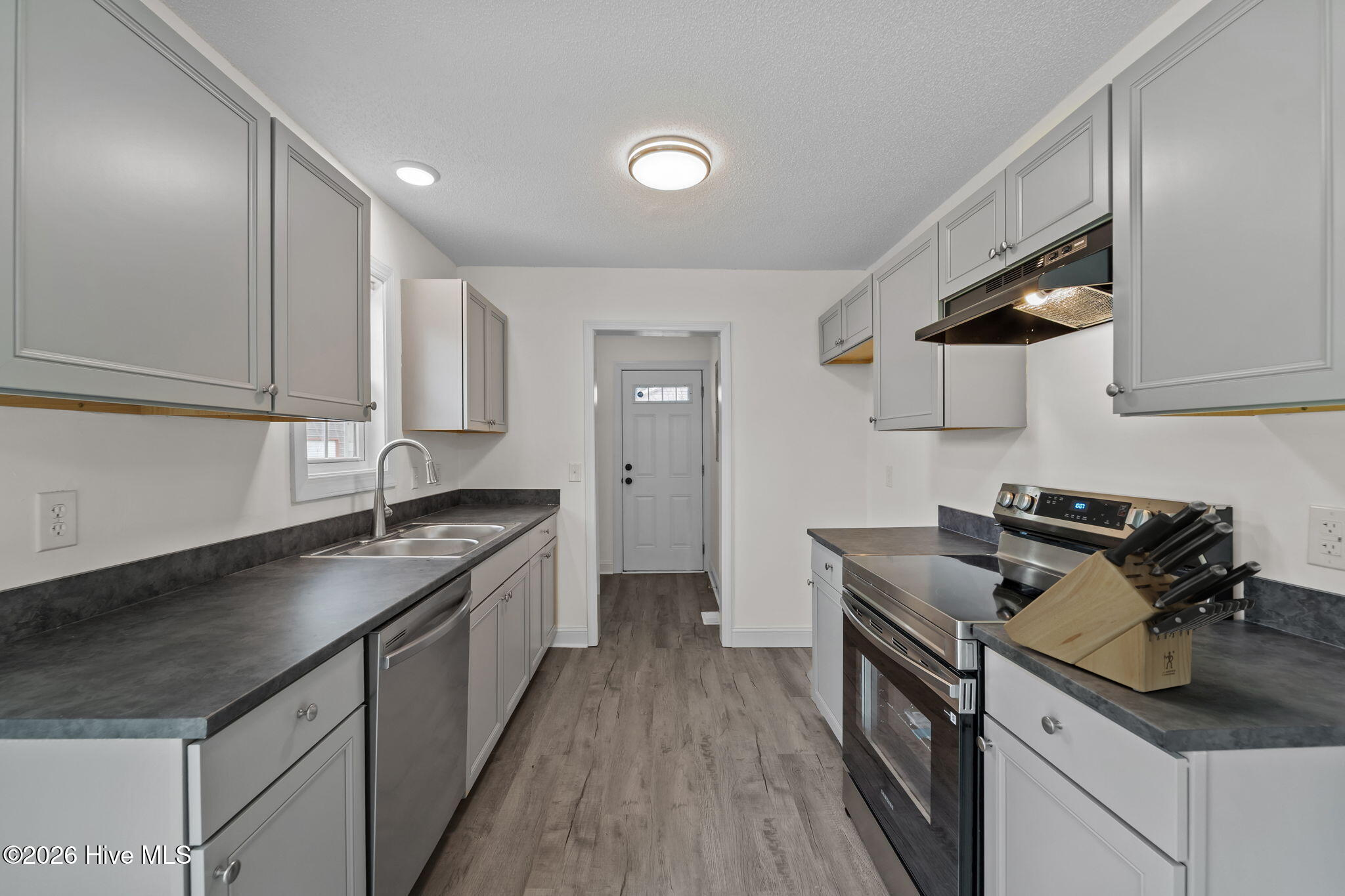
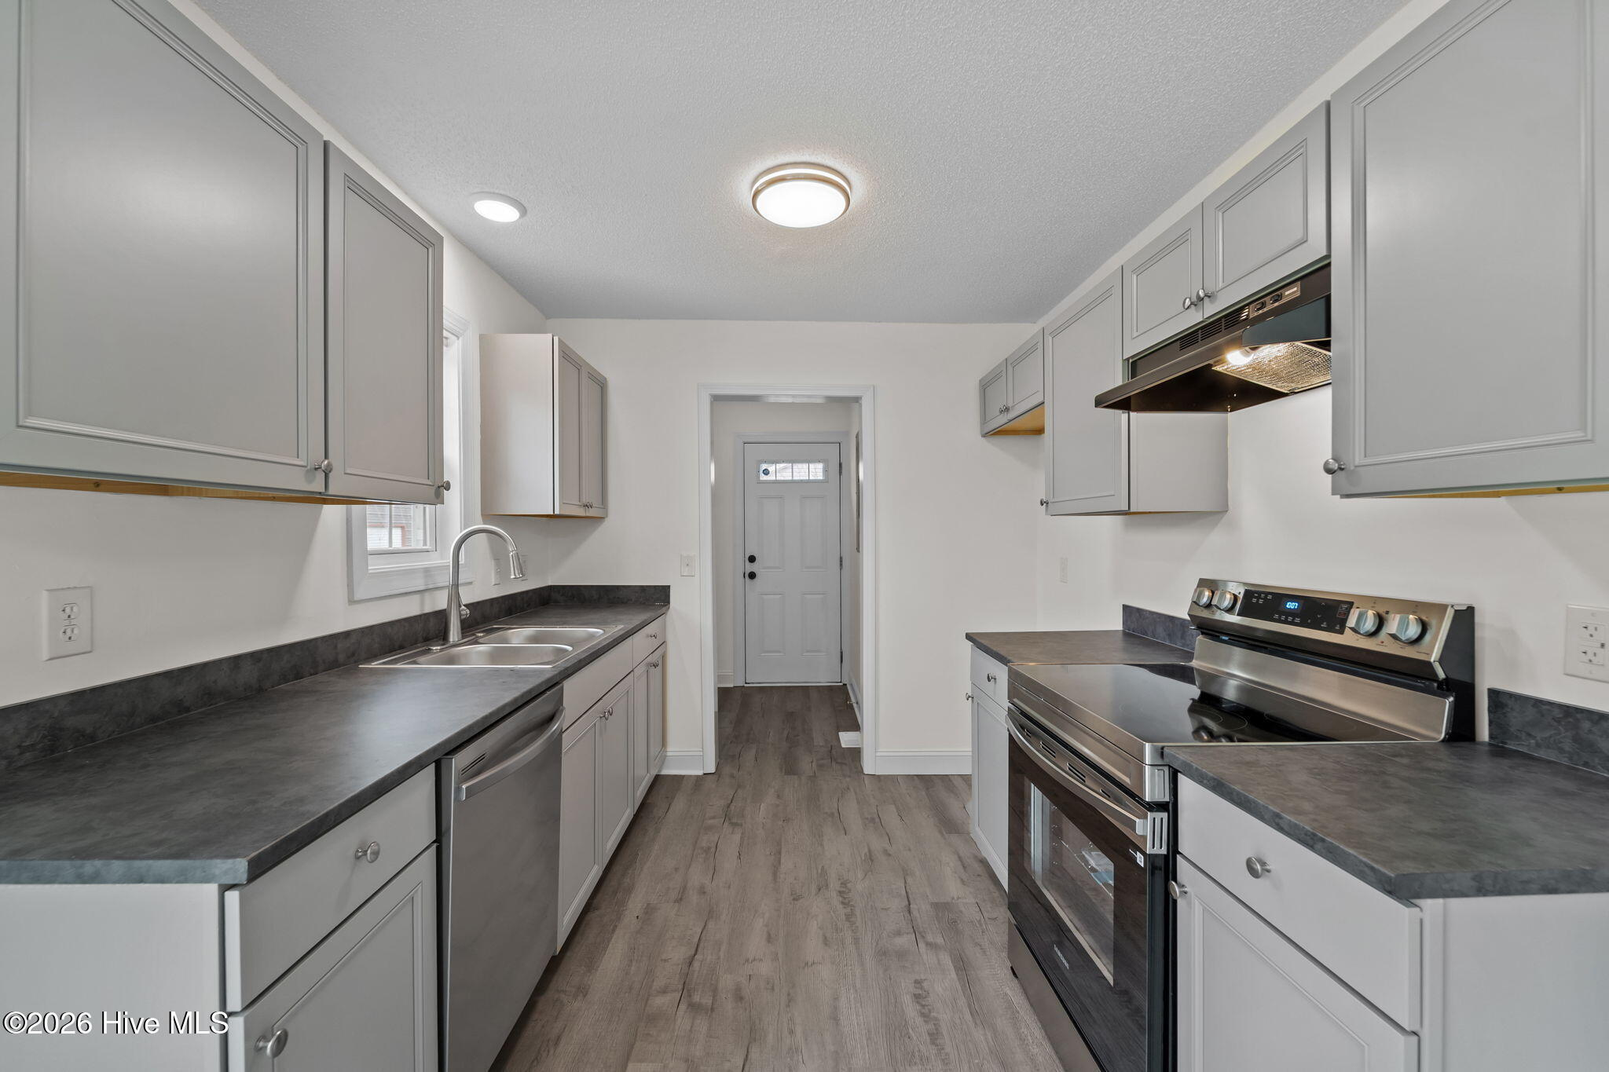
- knife block [1003,500,1263,693]
